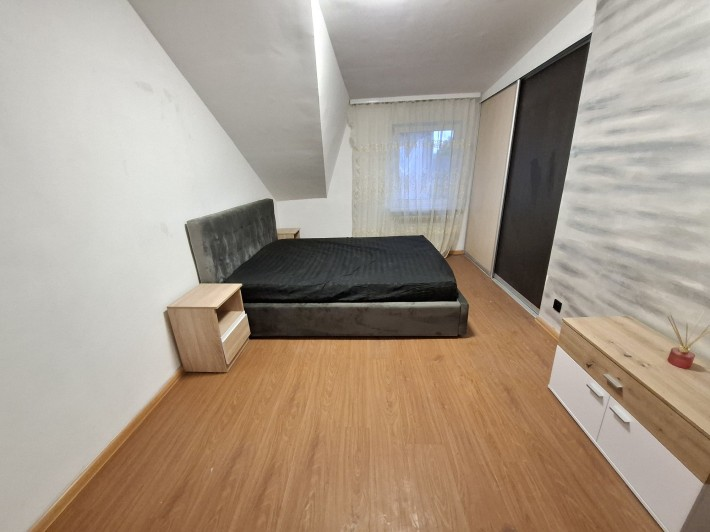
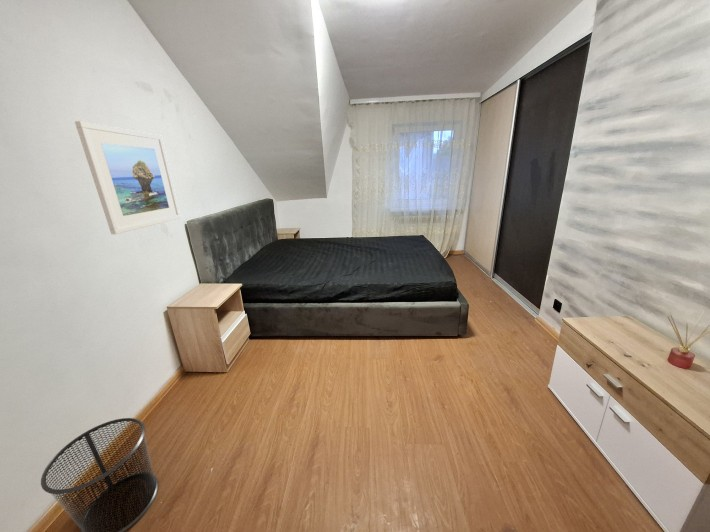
+ waste bin [40,417,159,532]
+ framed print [74,120,182,235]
